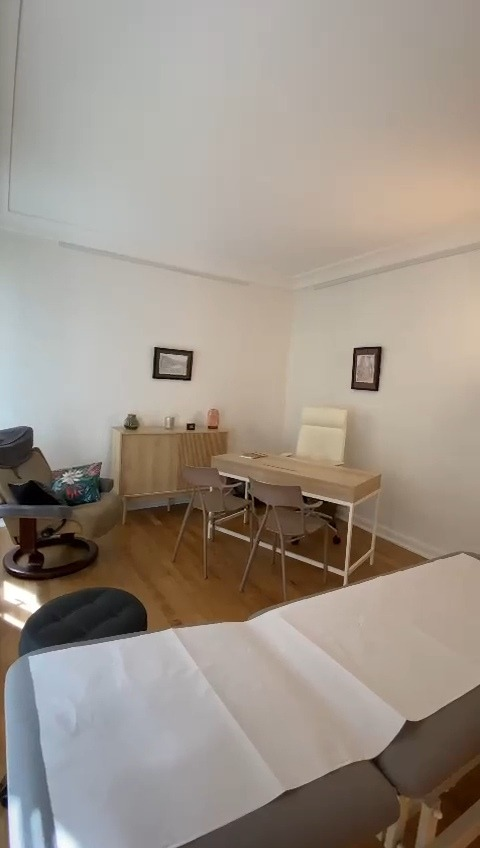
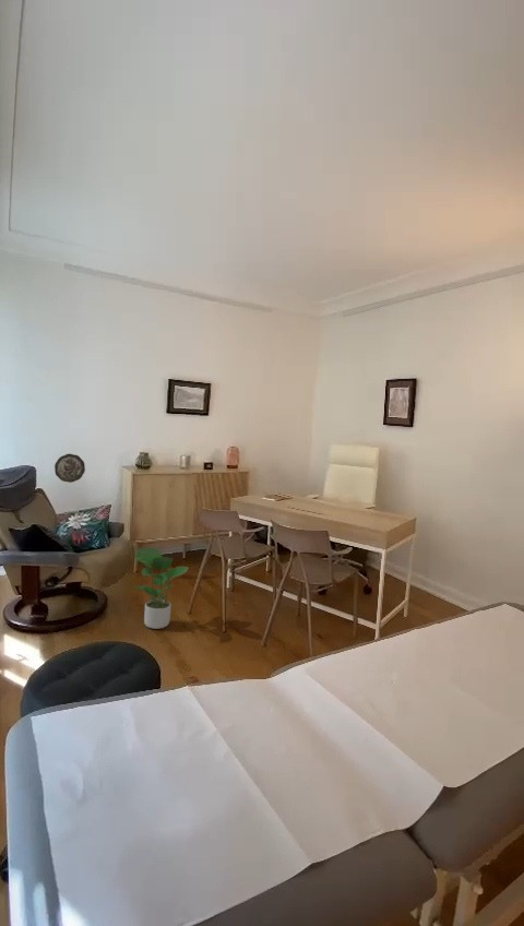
+ potted plant [132,547,190,630]
+ decorative plate [53,453,86,484]
